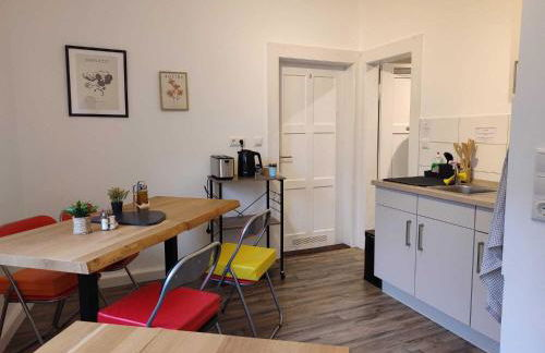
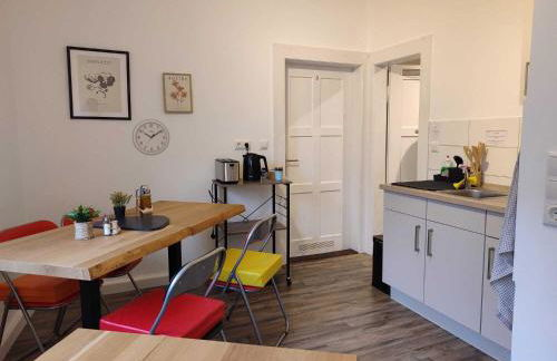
+ wall clock [131,118,170,156]
